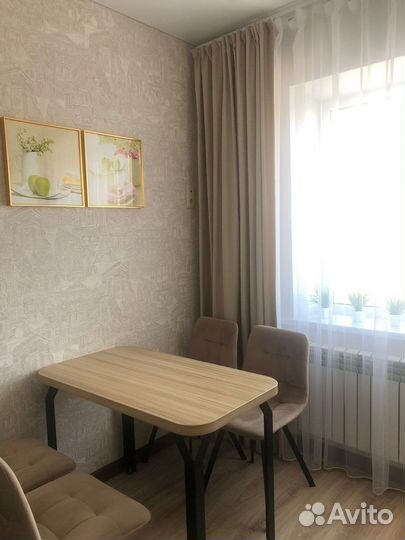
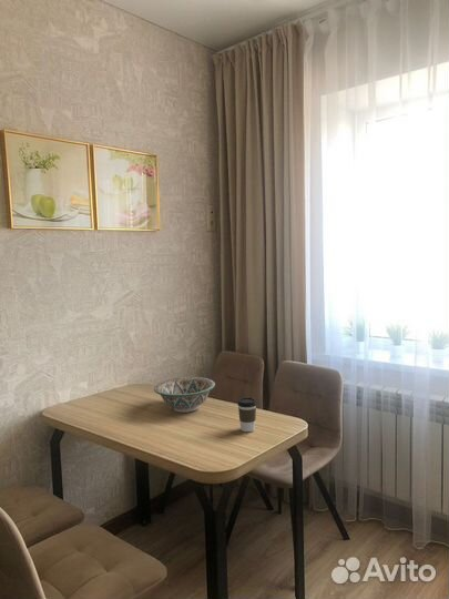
+ coffee cup [237,397,257,433]
+ decorative bowl [153,376,216,414]
